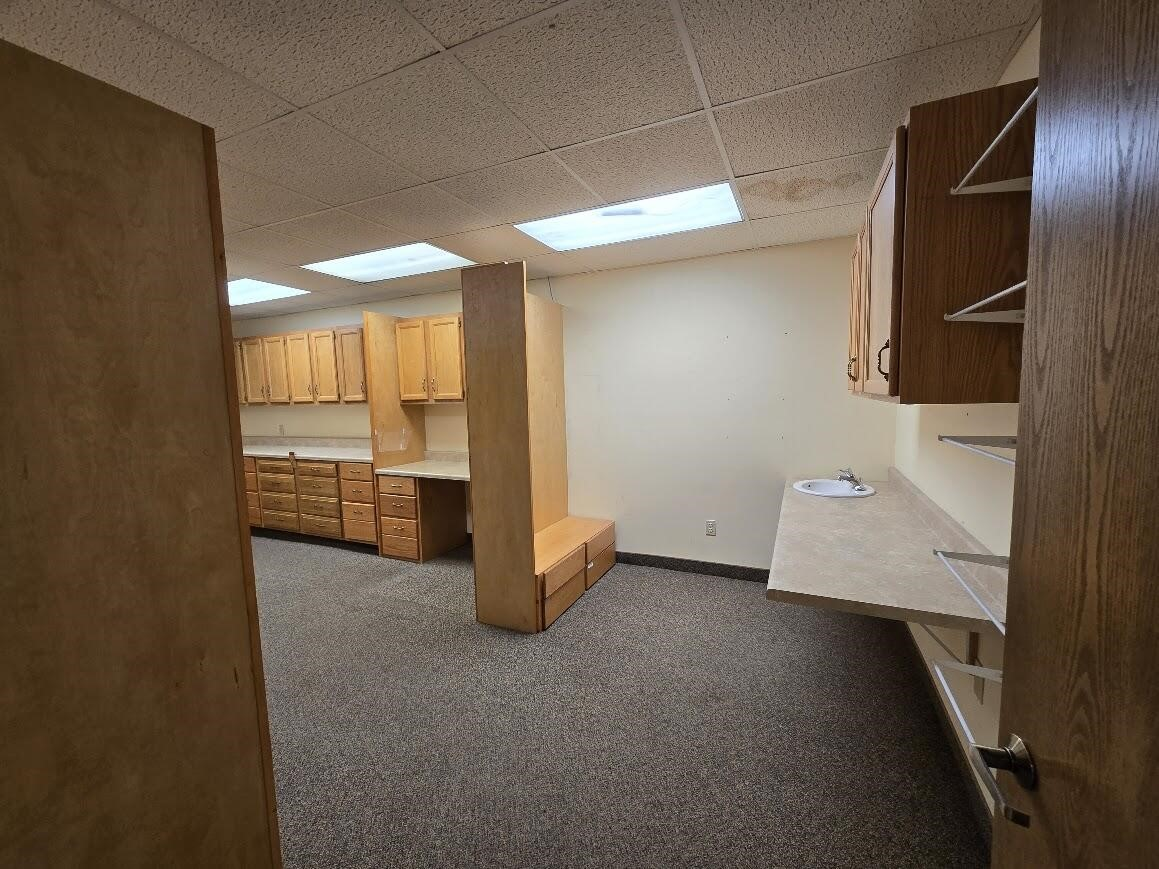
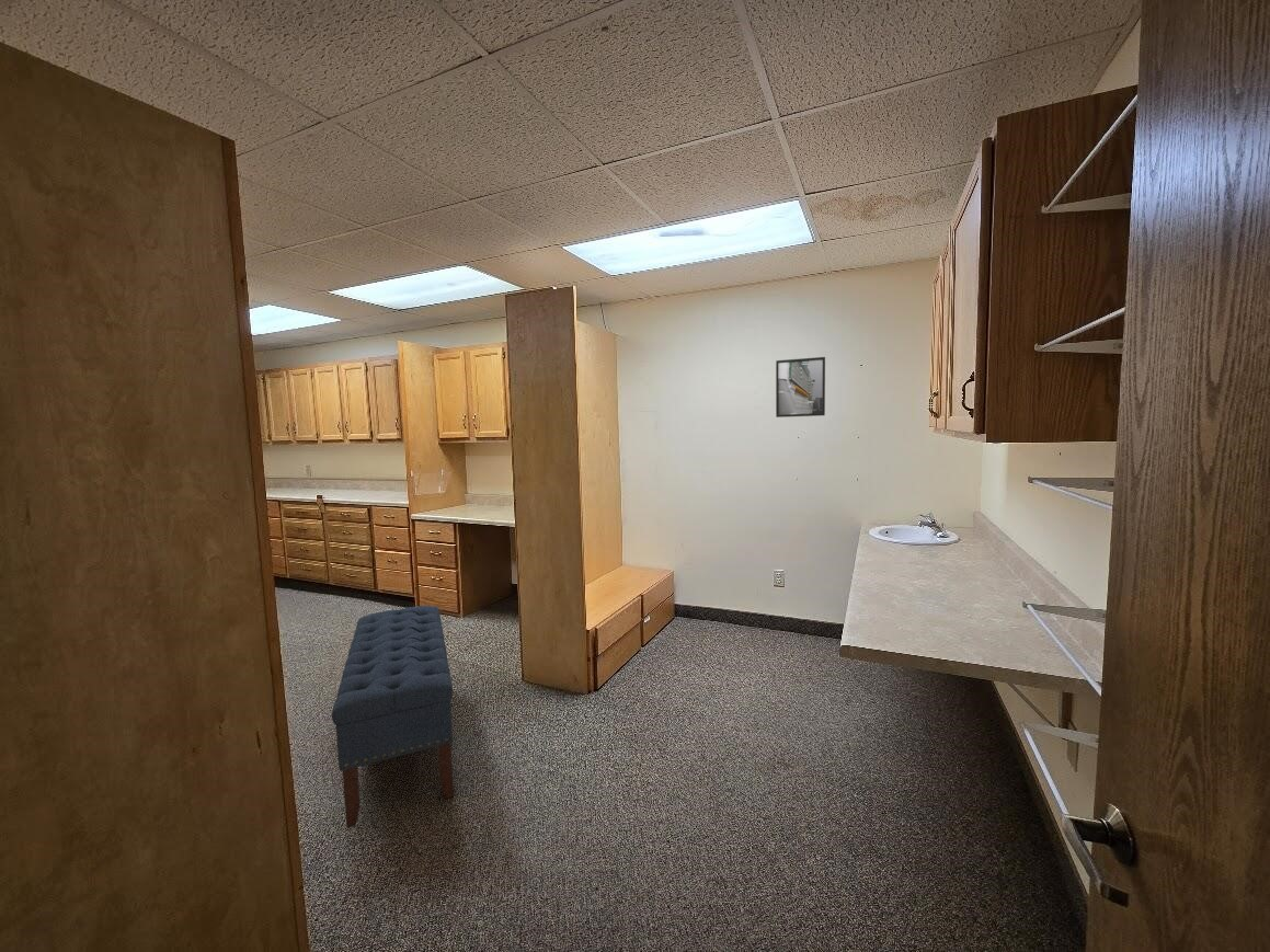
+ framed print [775,356,826,418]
+ bench [331,605,455,829]
